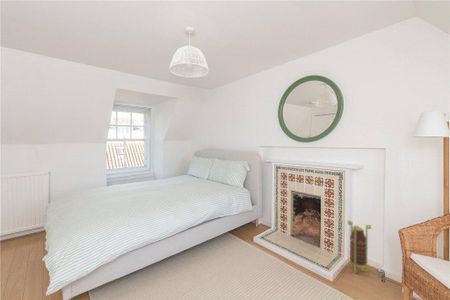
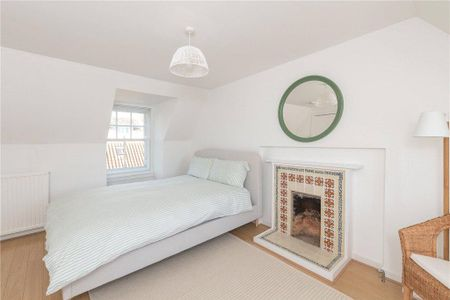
- lantern [347,219,372,275]
